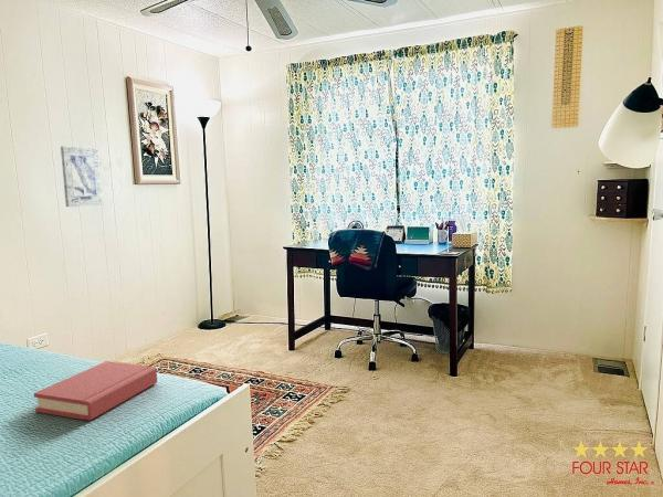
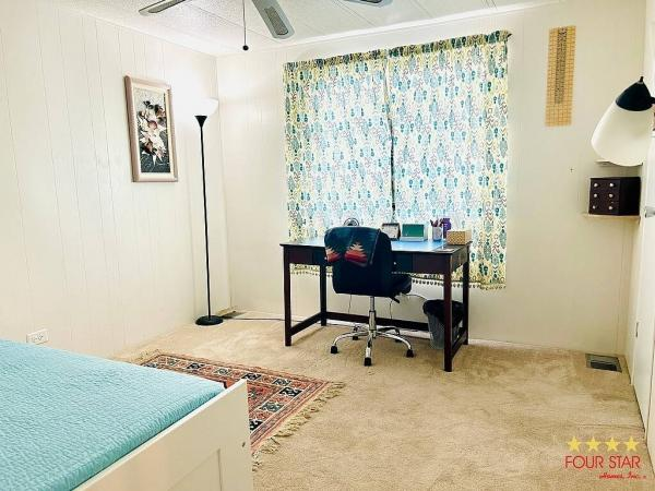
- hardback book [33,360,158,422]
- wall art [60,145,104,208]
